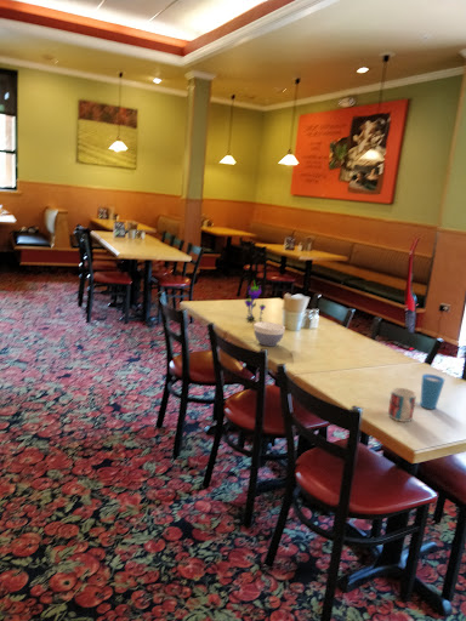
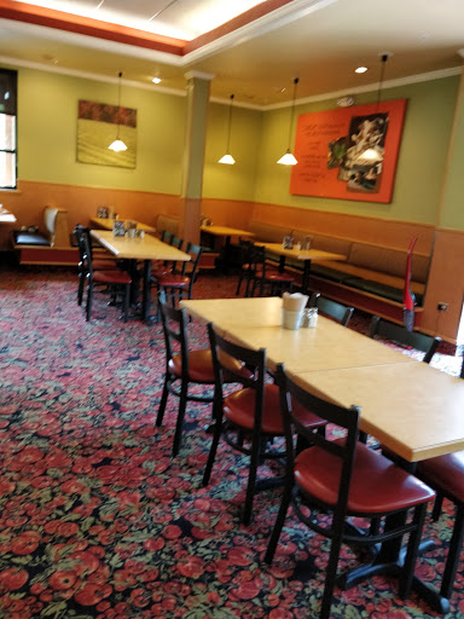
- cup [419,372,445,410]
- mug [387,387,417,423]
- flower [244,280,267,321]
- bowl [252,320,286,347]
